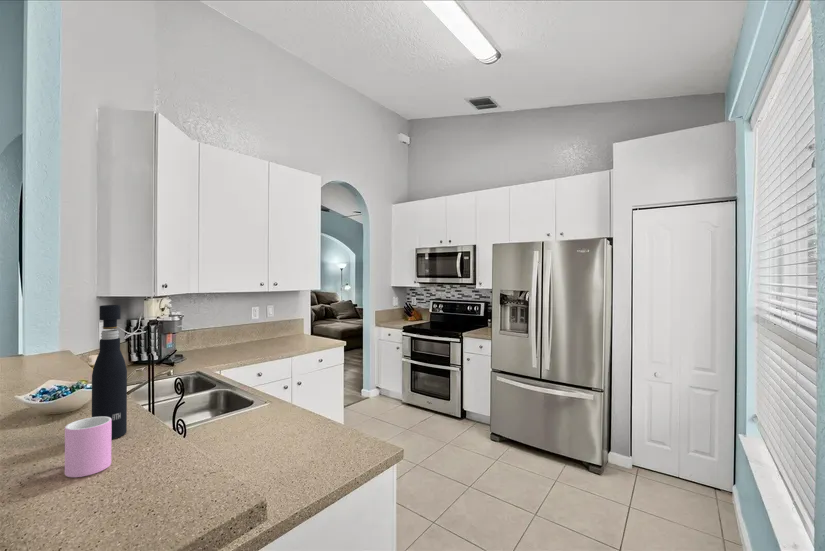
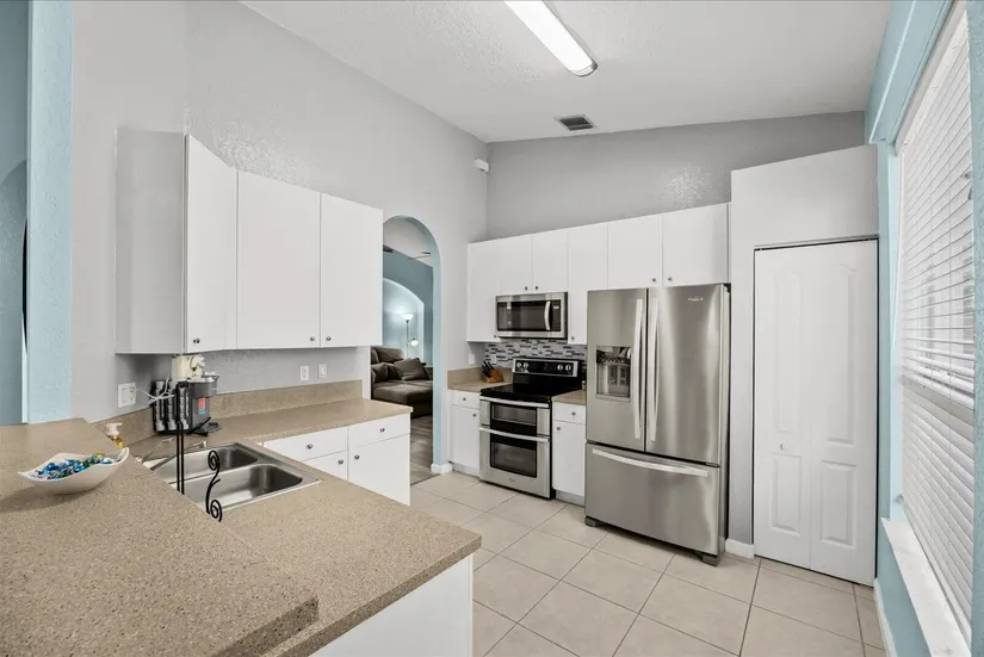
- cup [64,416,112,478]
- pepper grinder [91,304,128,440]
